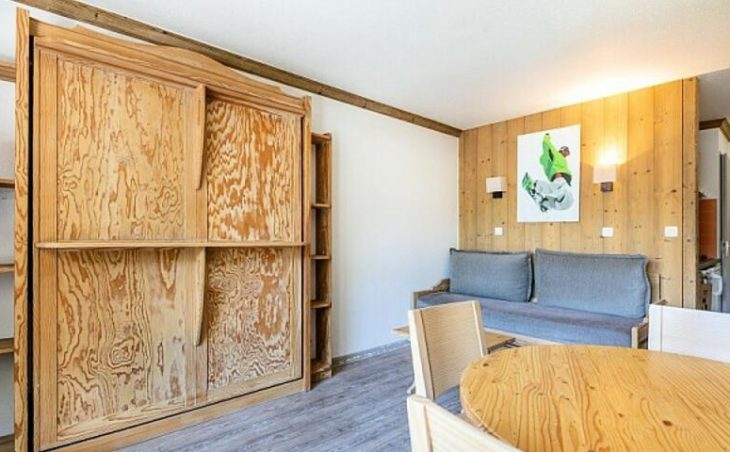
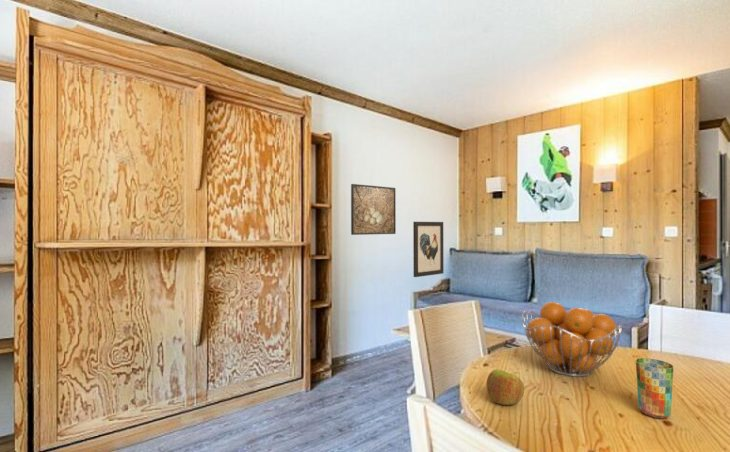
+ cup [635,357,675,420]
+ apple [485,368,525,406]
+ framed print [350,183,397,236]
+ fruit basket [521,301,623,378]
+ wall art [412,221,445,278]
